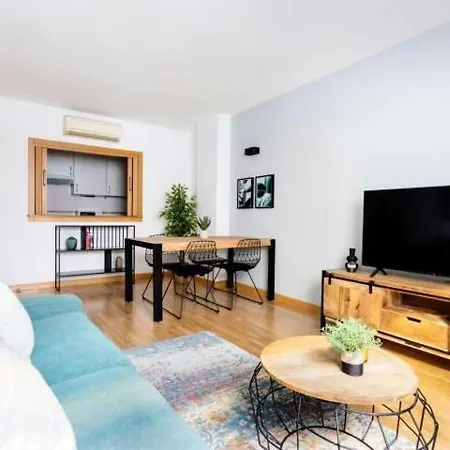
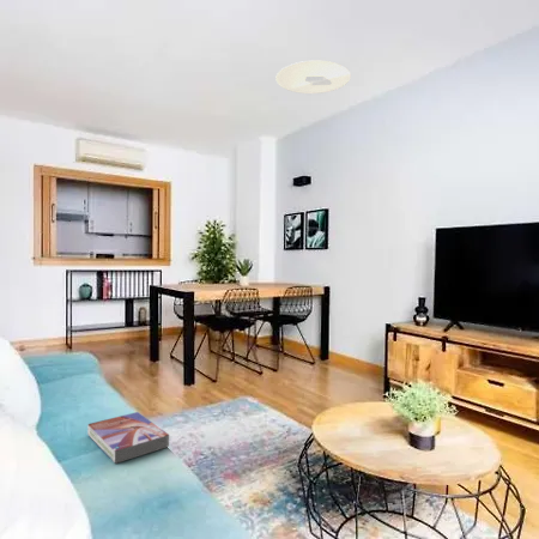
+ textbook [86,411,171,465]
+ ceiling light [274,60,352,95]
